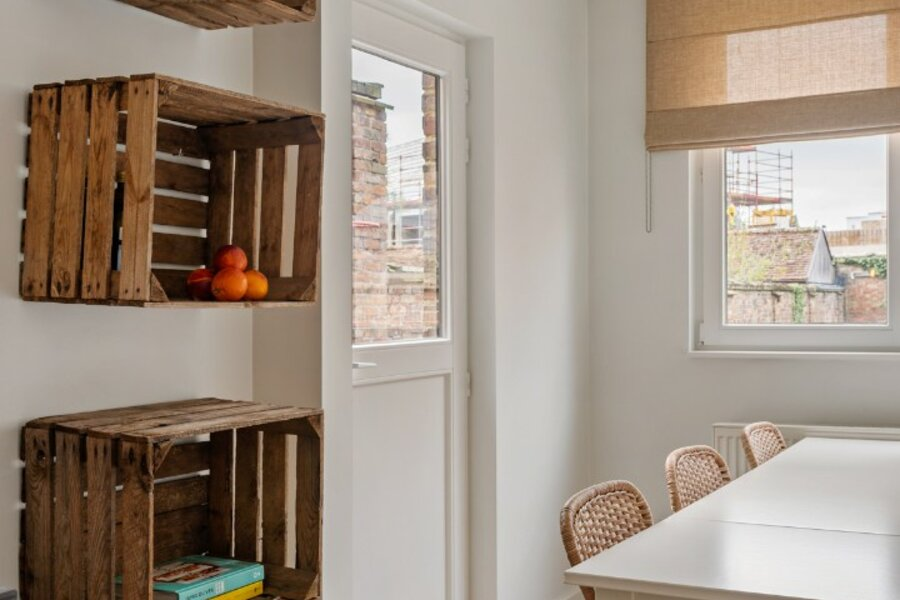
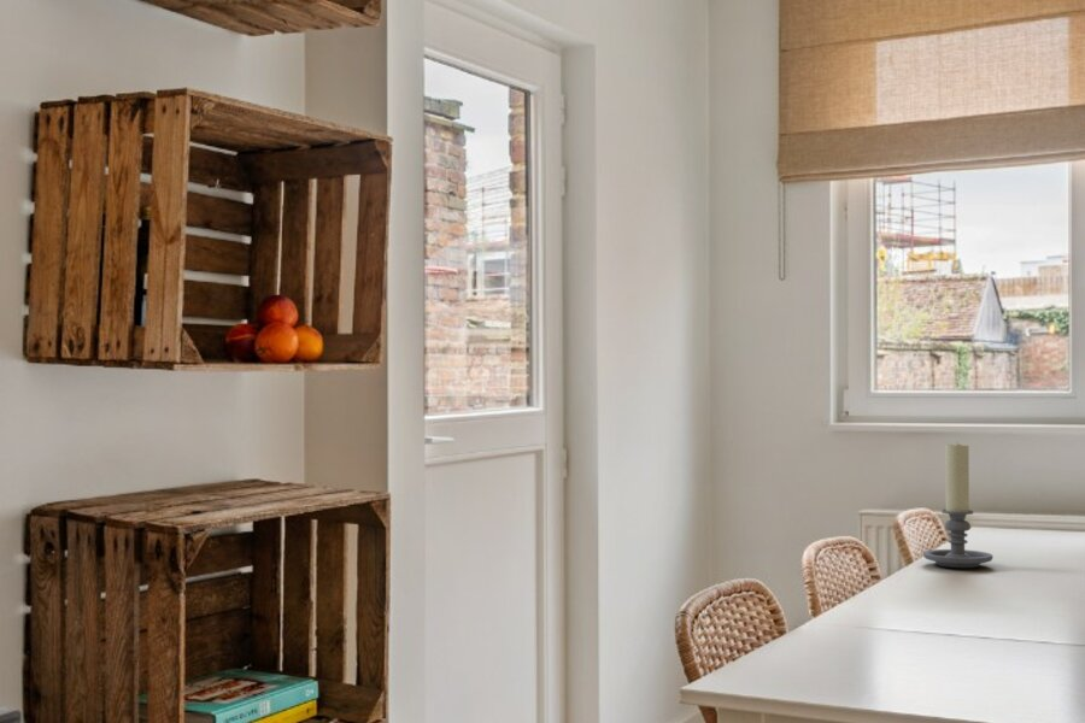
+ candle holder [922,441,995,569]
